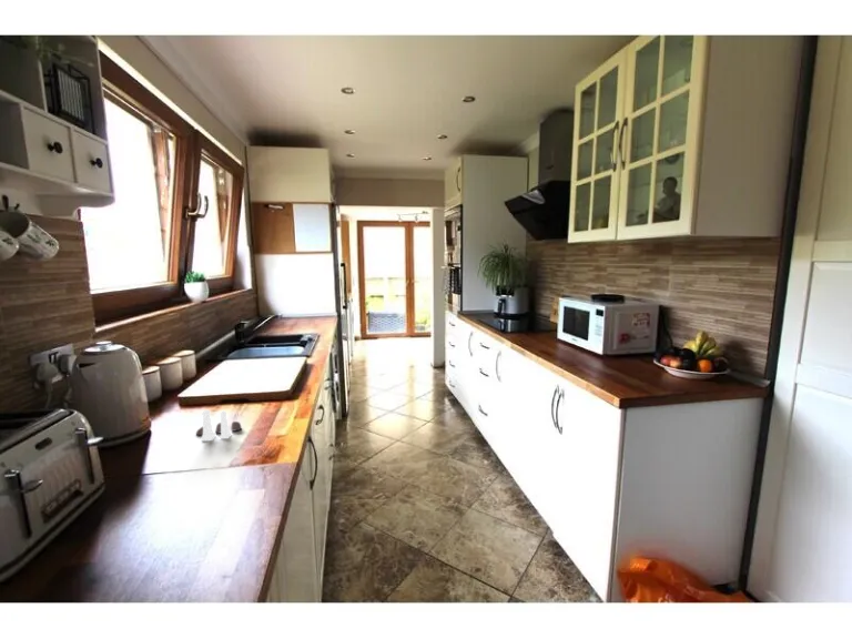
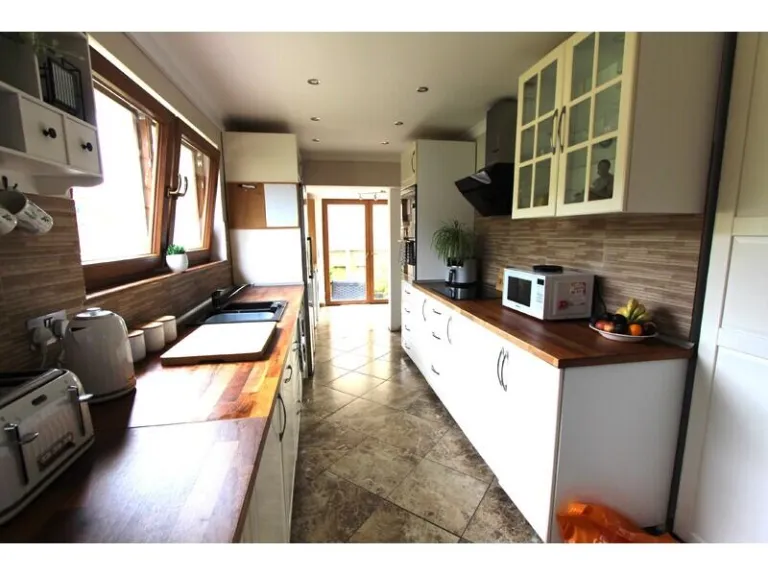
- salt and pepper shaker set [195,409,243,442]
